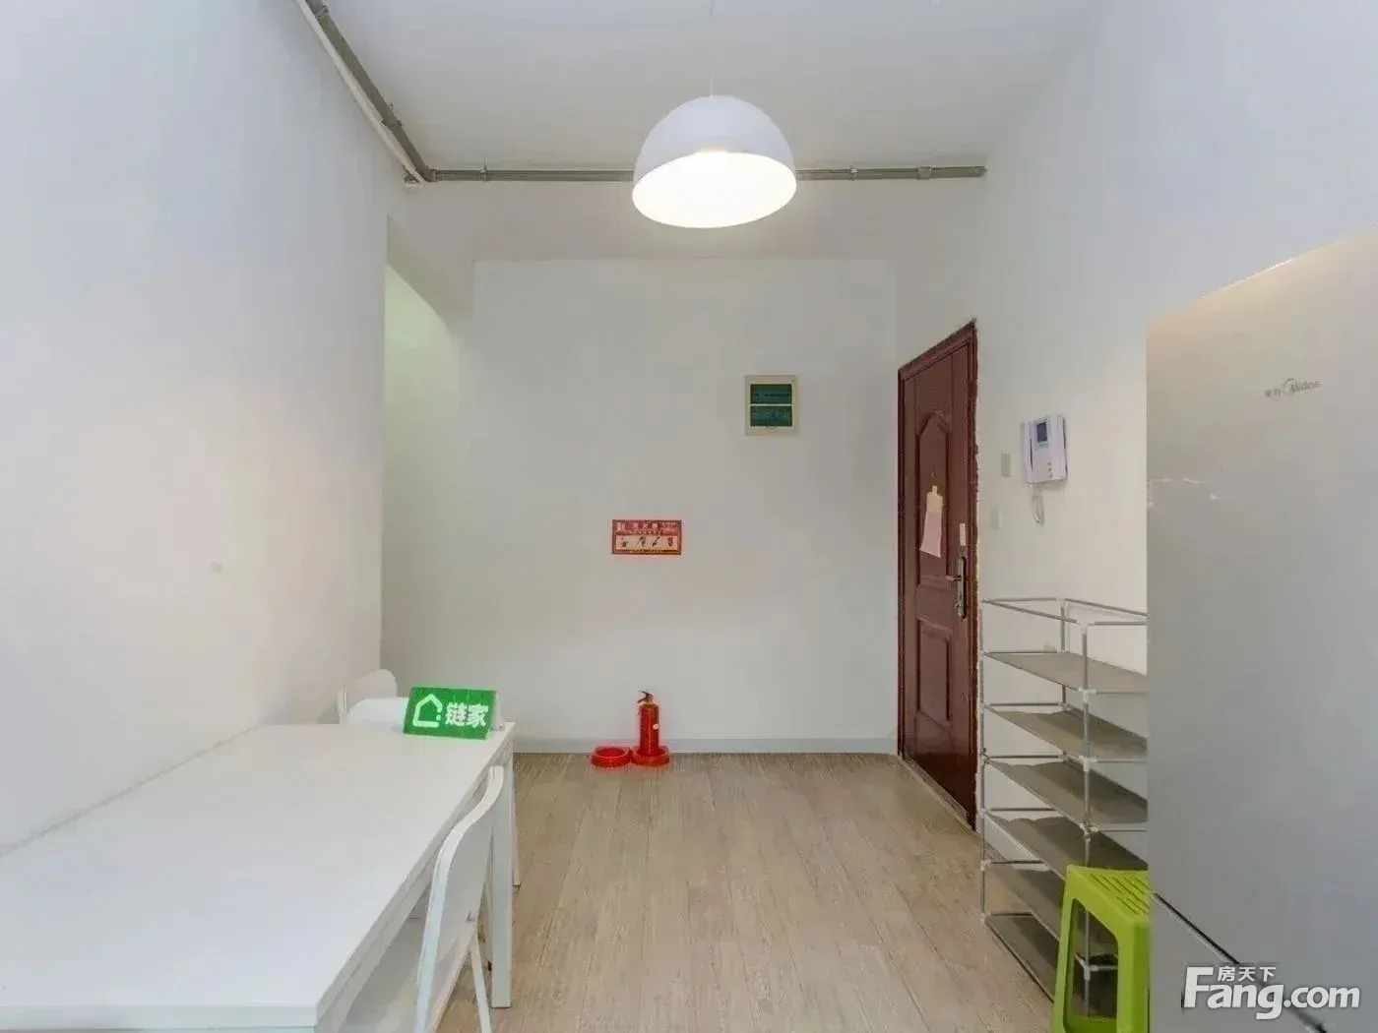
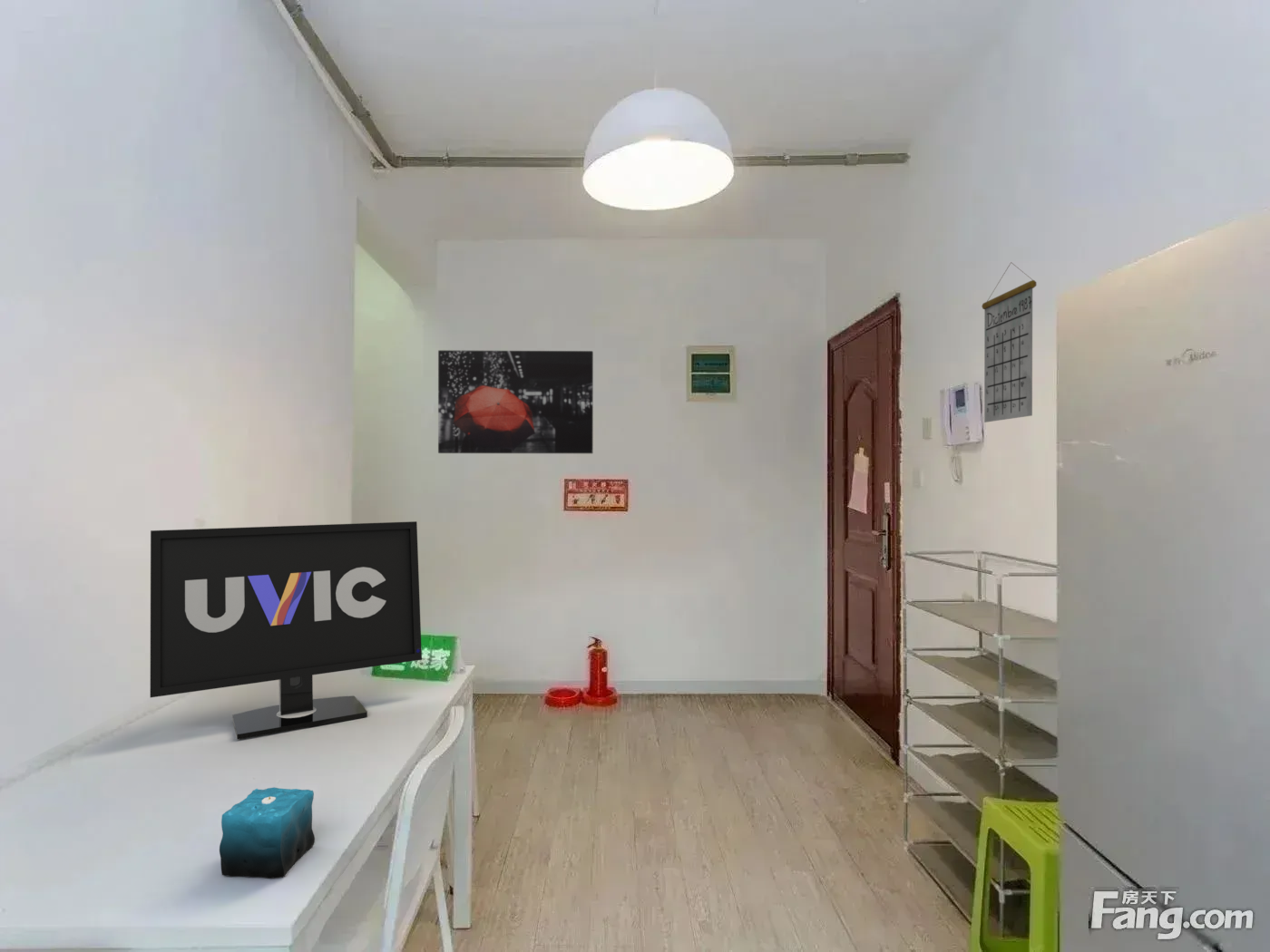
+ calendar [982,262,1037,423]
+ wall art [437,349,594,454]
+ candle [219,777,316,879]
+ monitor [150,520,423,740]
